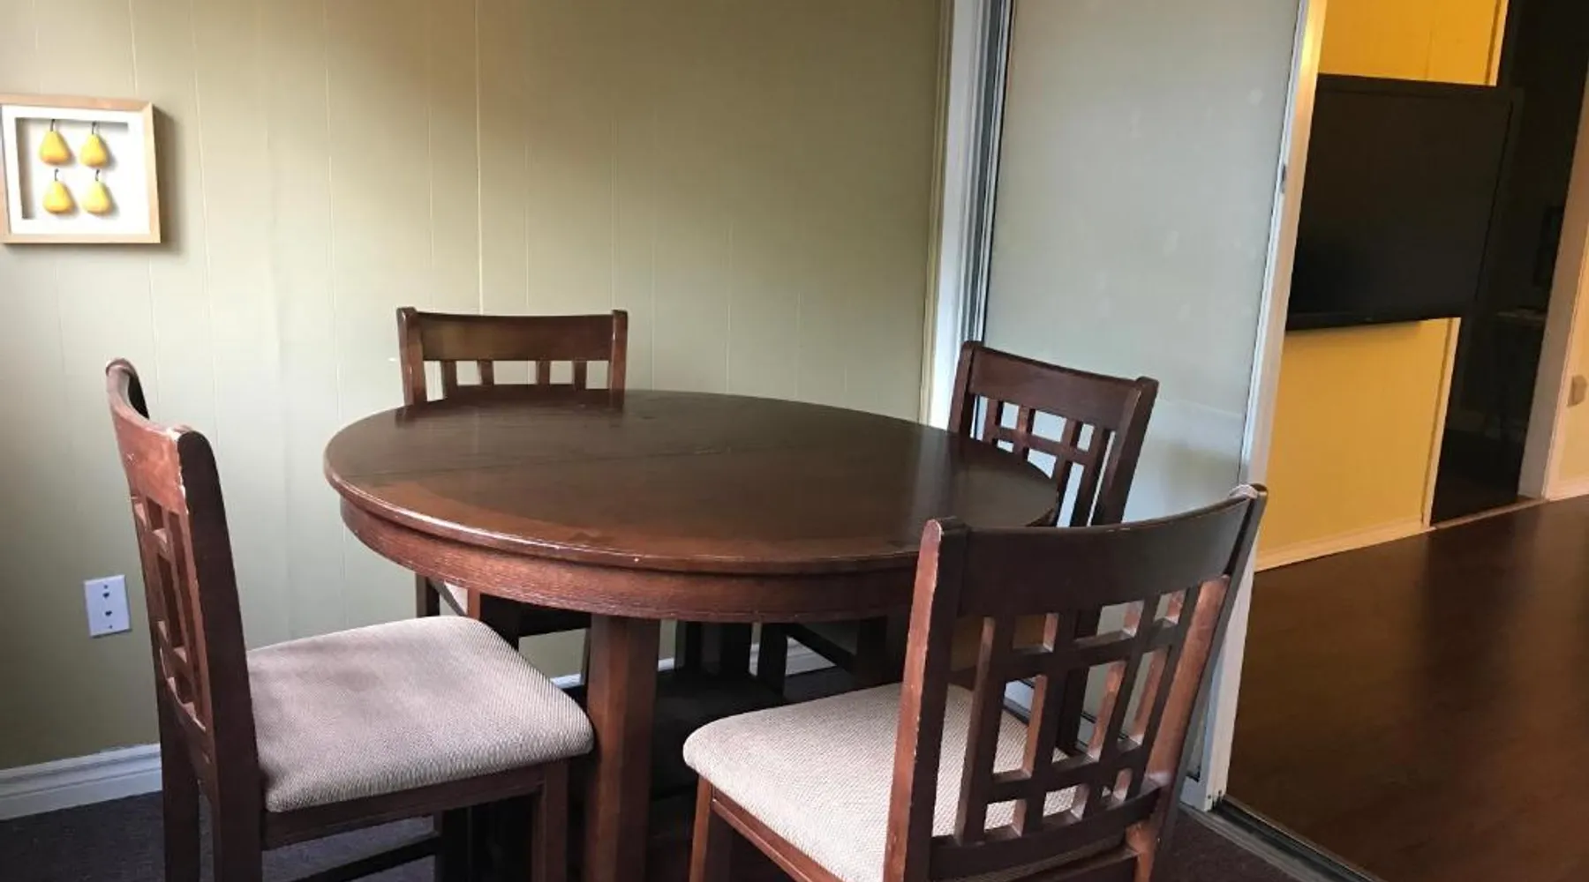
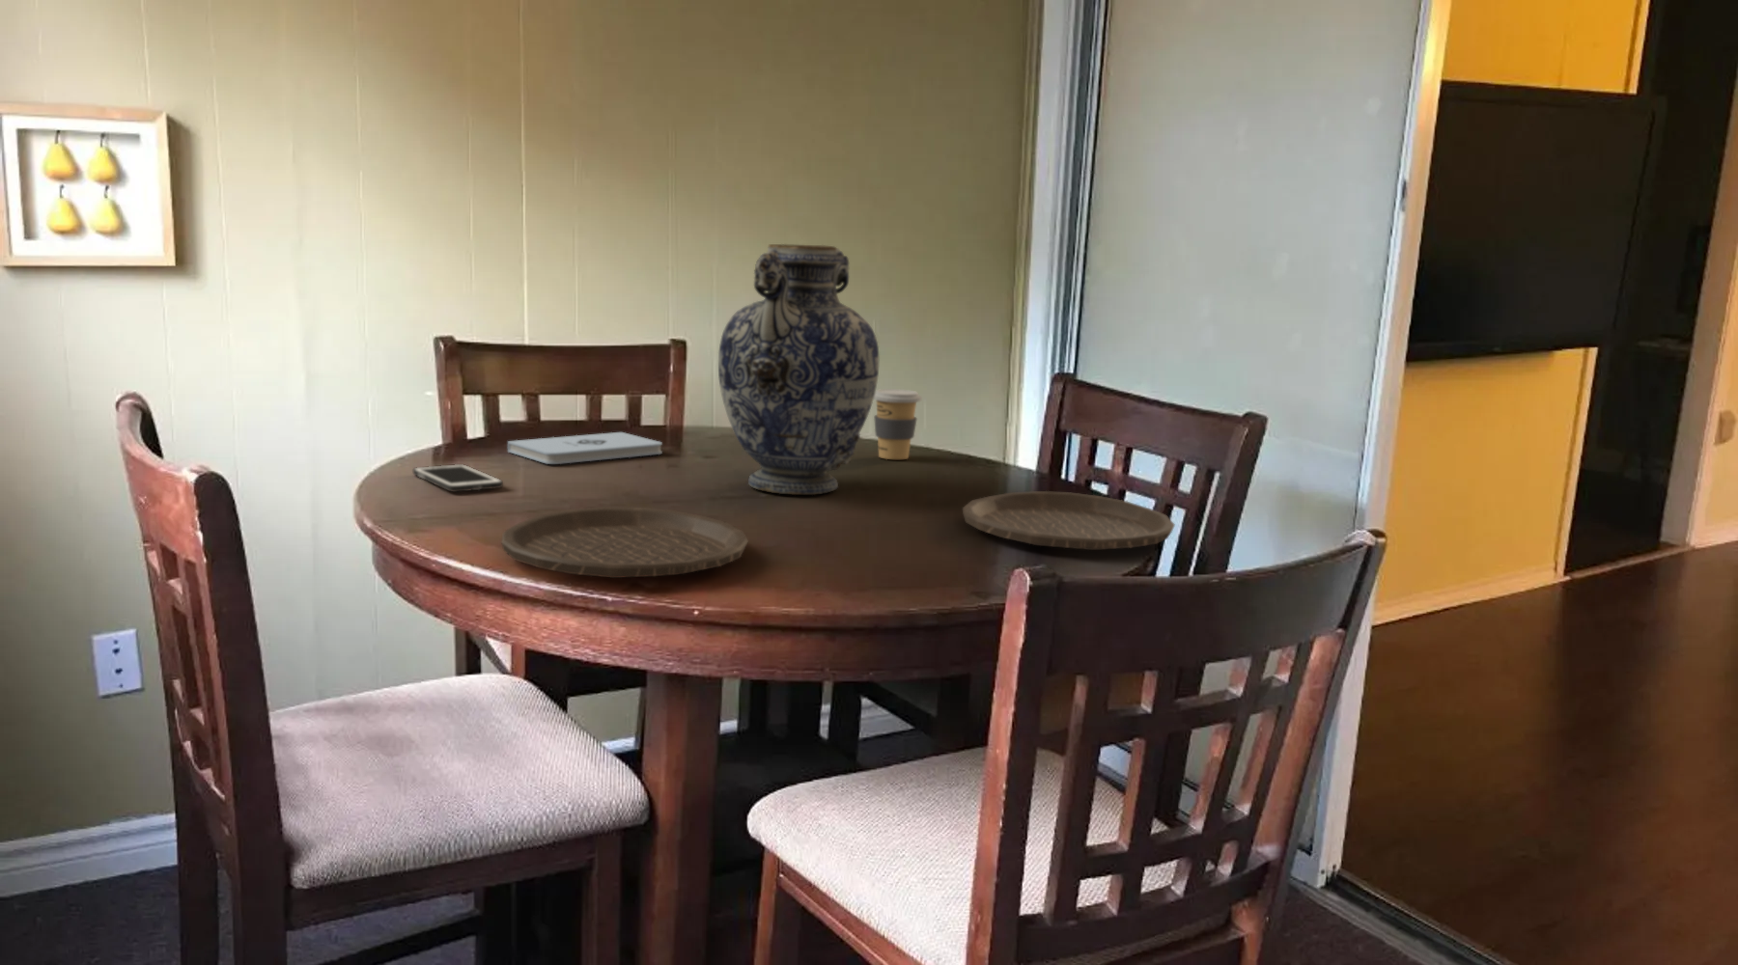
+ vase [717,244,880,496]
+ plate [500,505,749,579]
+ plate [962,490,1176,551]
+ notepad [506,431,663,465]
+ coffee cup [873,387,922,460]
+ cell phone [413,463,504,493]
